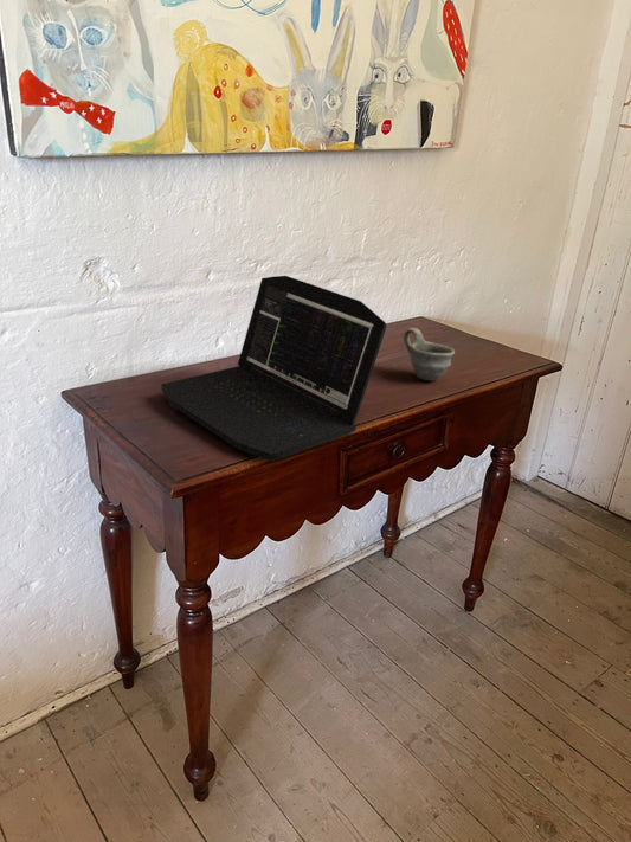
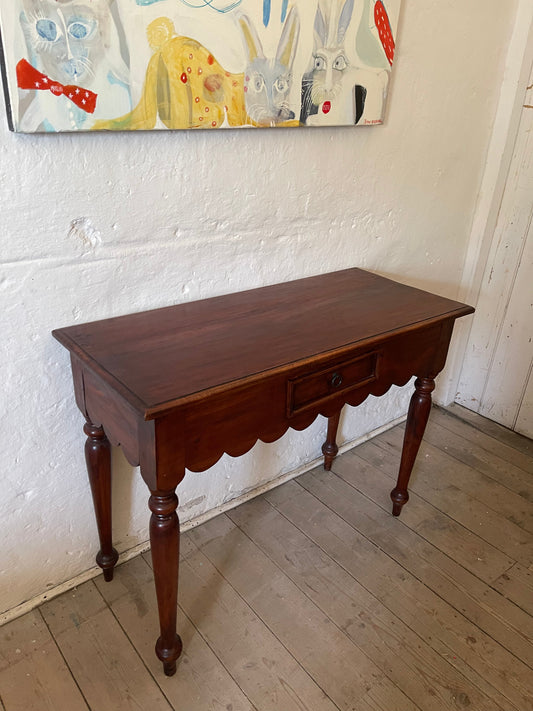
- laptop [160,275,387,463]
- cup [401,327,456,383]
